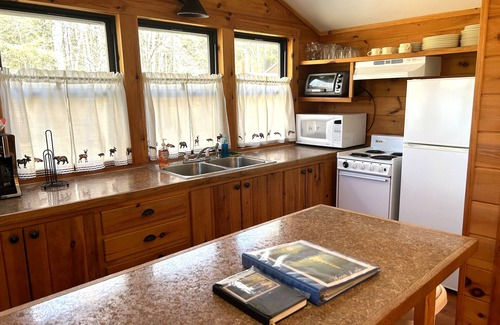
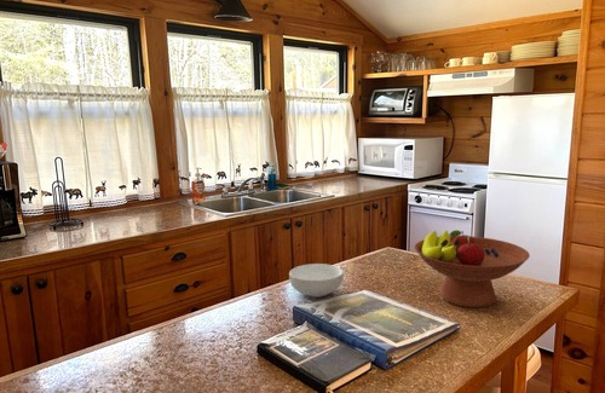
+ fruit bowl [414,229,531,308]
+ cereal bowl [288,262,344,299]
